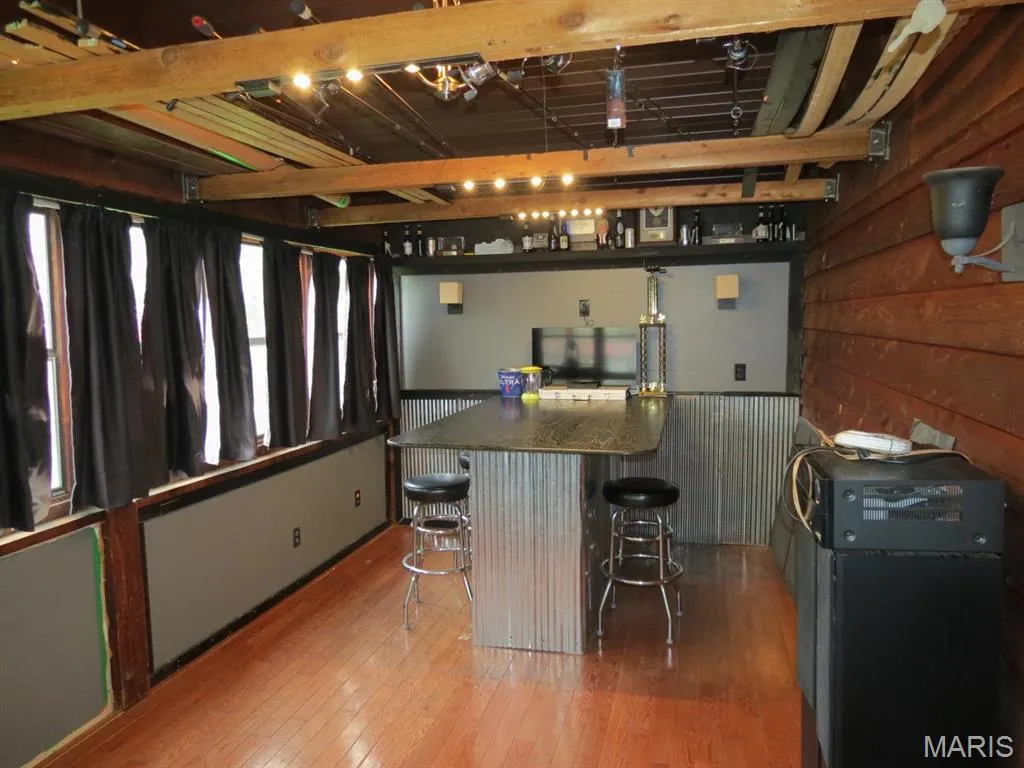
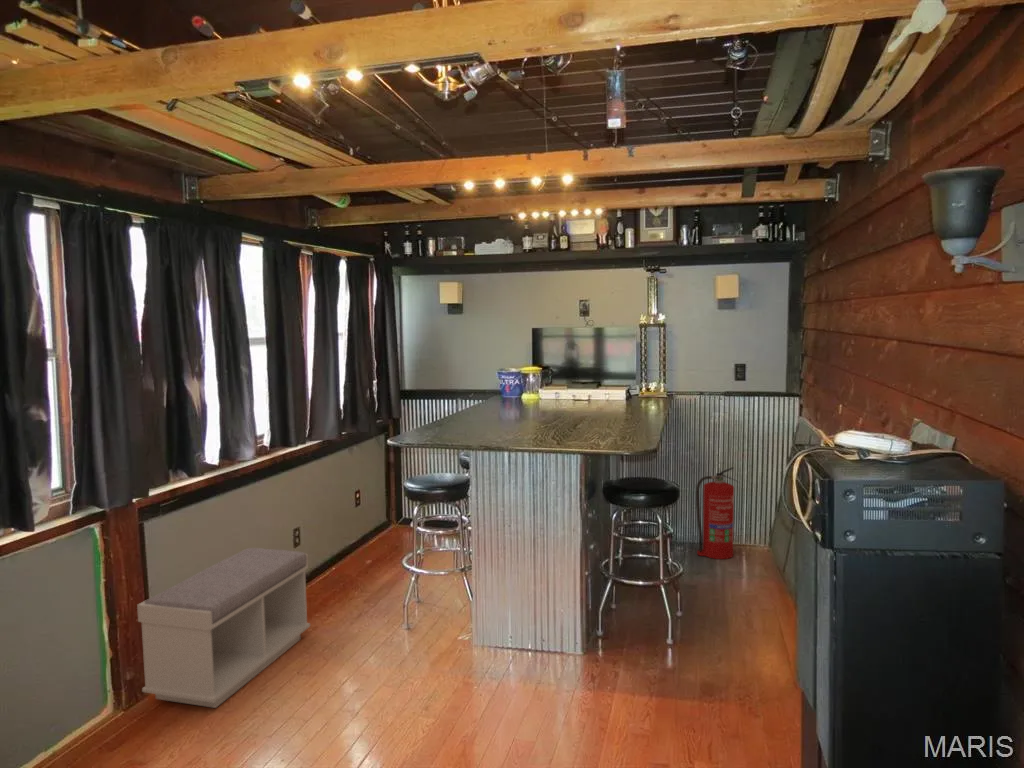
+ bench [136,547,311,709]
+ fire extinguisher [695,466,737,560]
